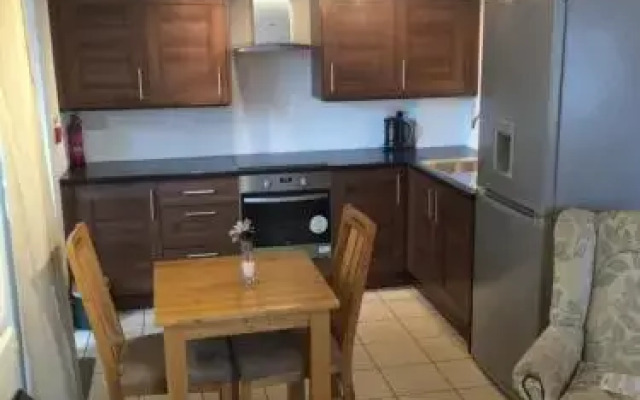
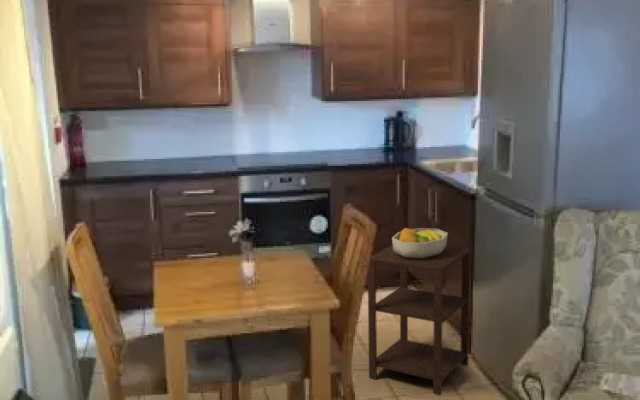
+ side table [367,244,471,396]
+ fruit bowl [391,227,449,259]
